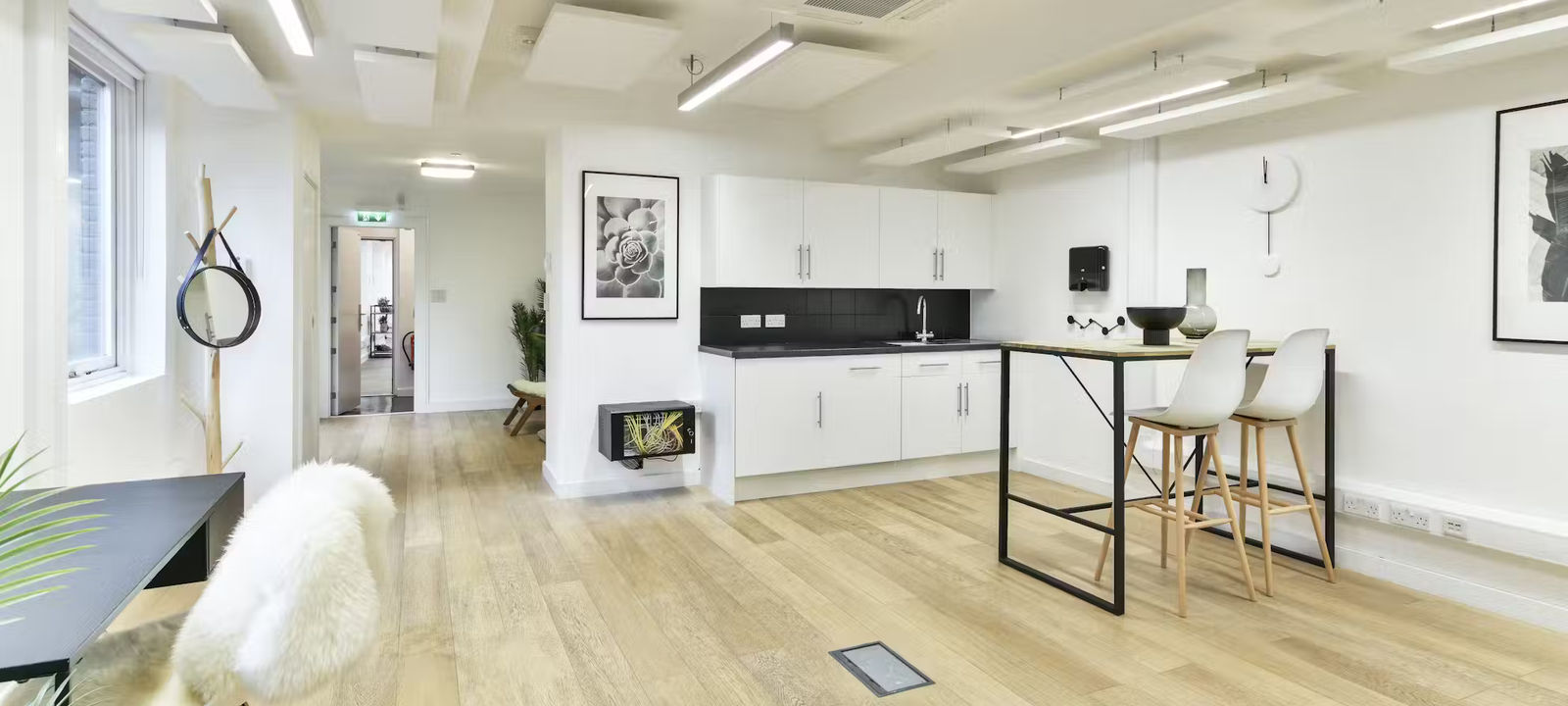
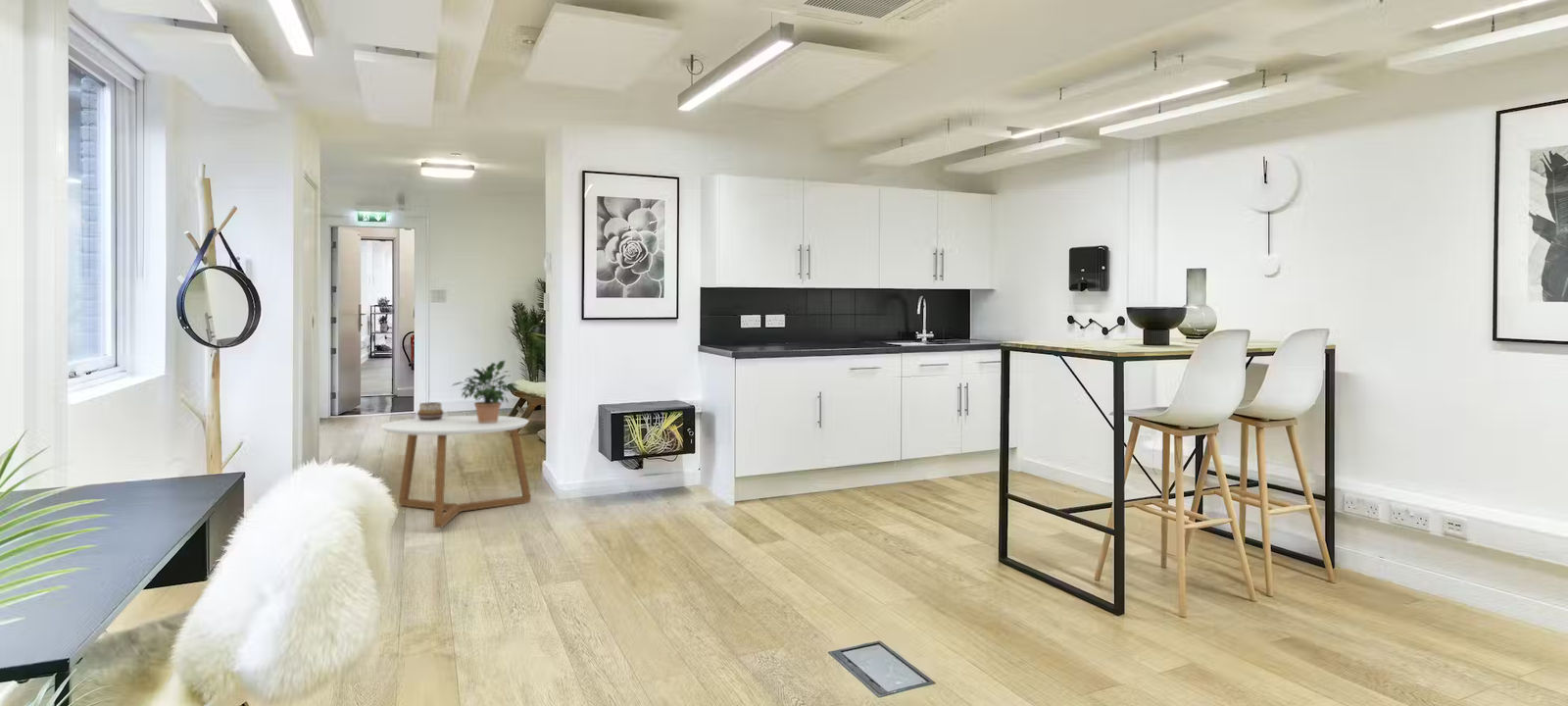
+ potted plant [452,359,519,424]
+ coffee table [380,415,532,529]
+ decorative bowl [417,401,445,420]
